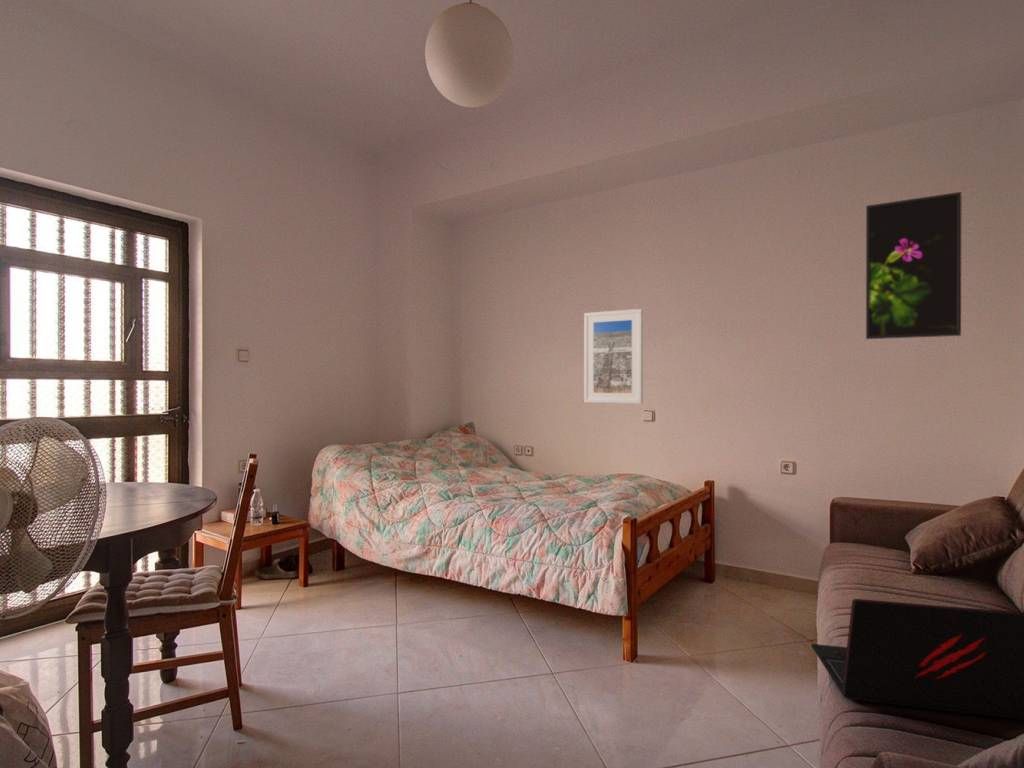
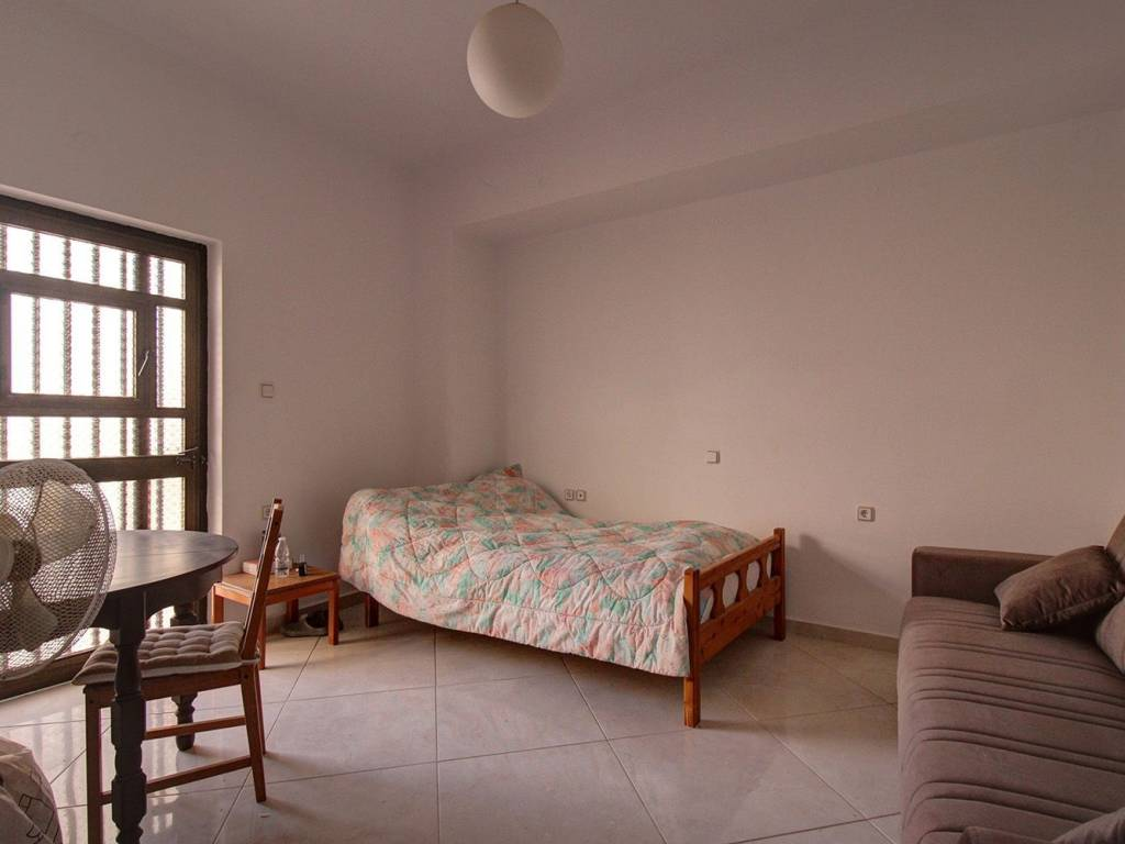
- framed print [865,191,962,340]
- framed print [583,308,644,405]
- laptop [810,598,1024,721]
